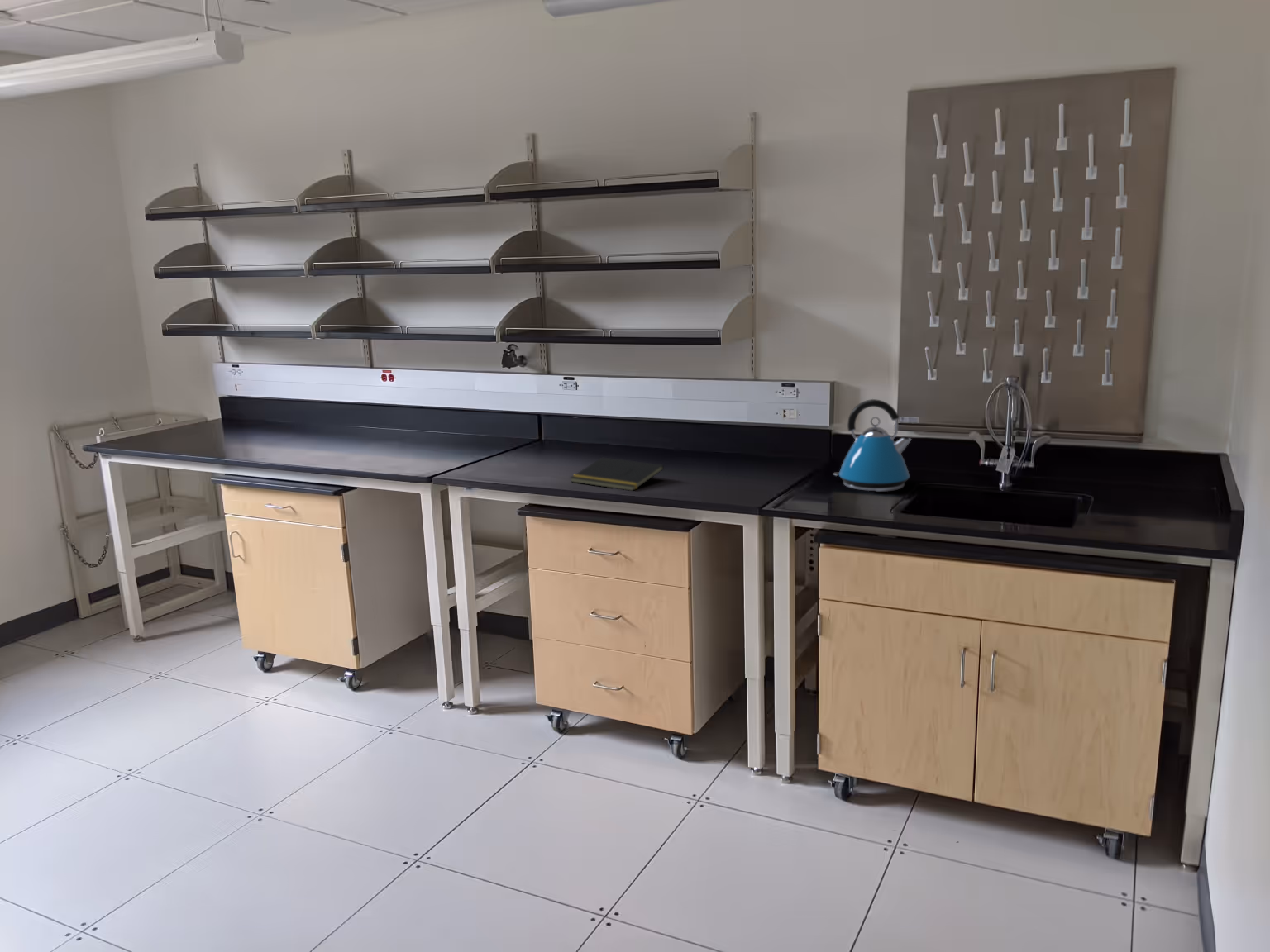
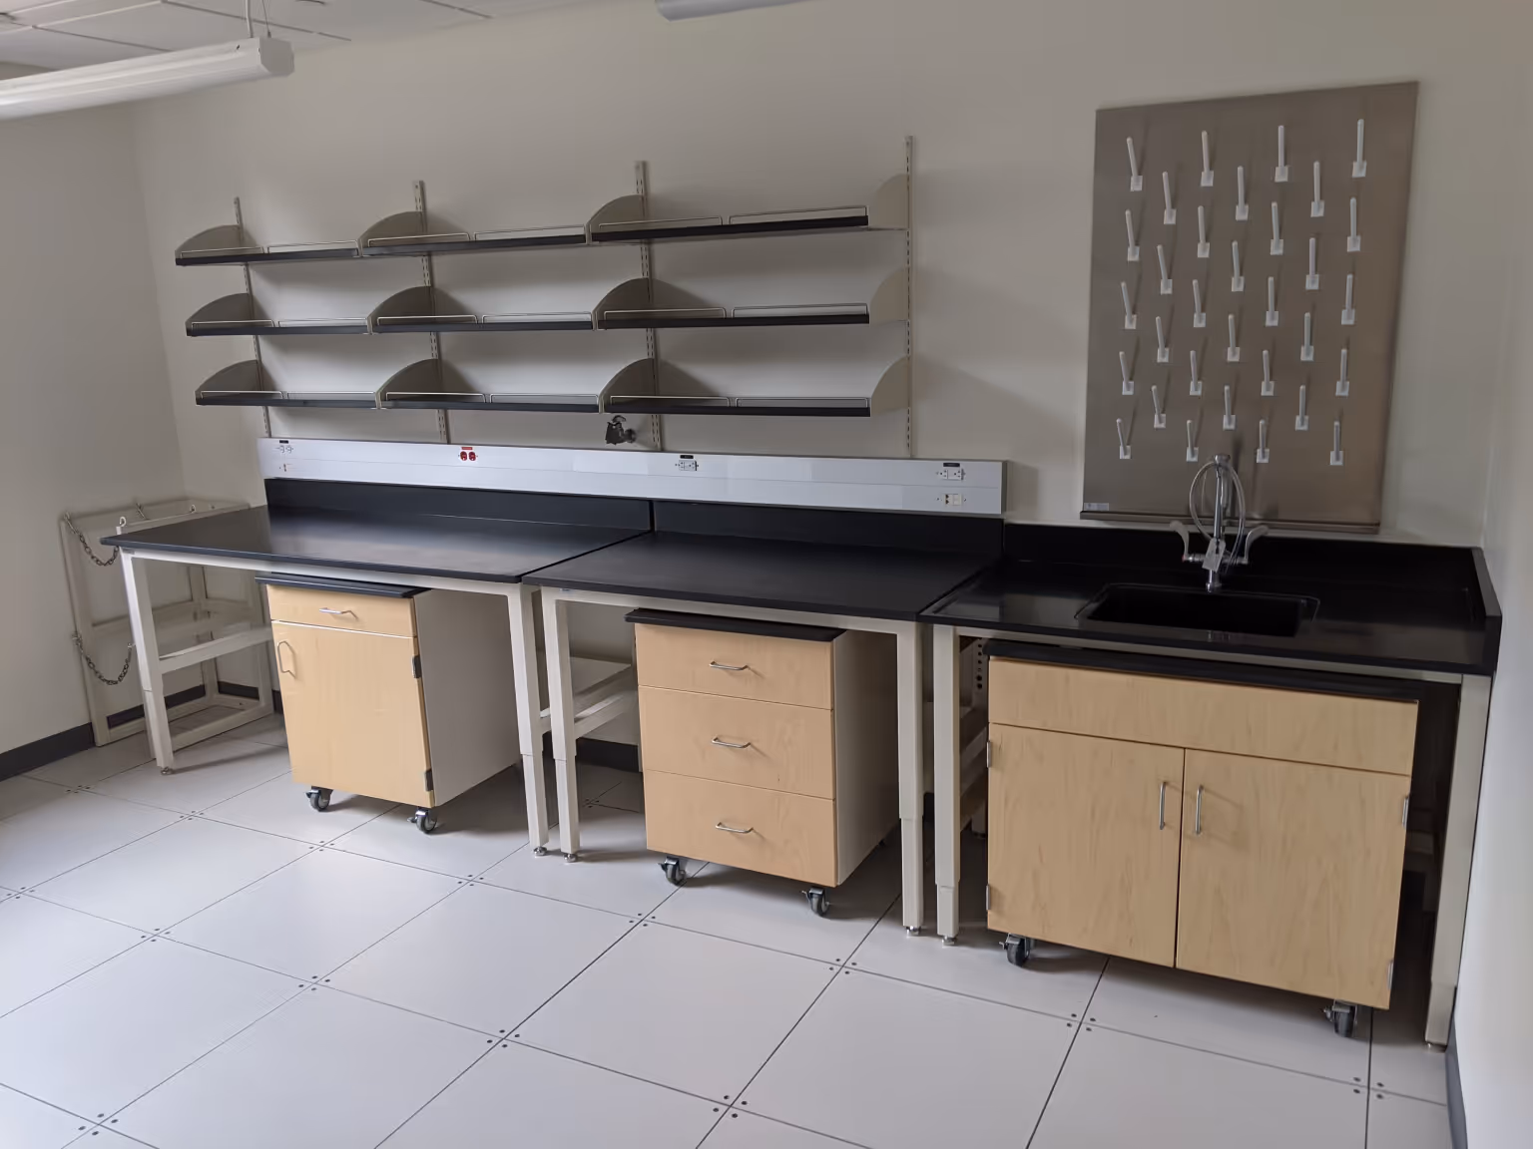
- kettle [833,398,913,493]
- notepad [570,456,665,492]
